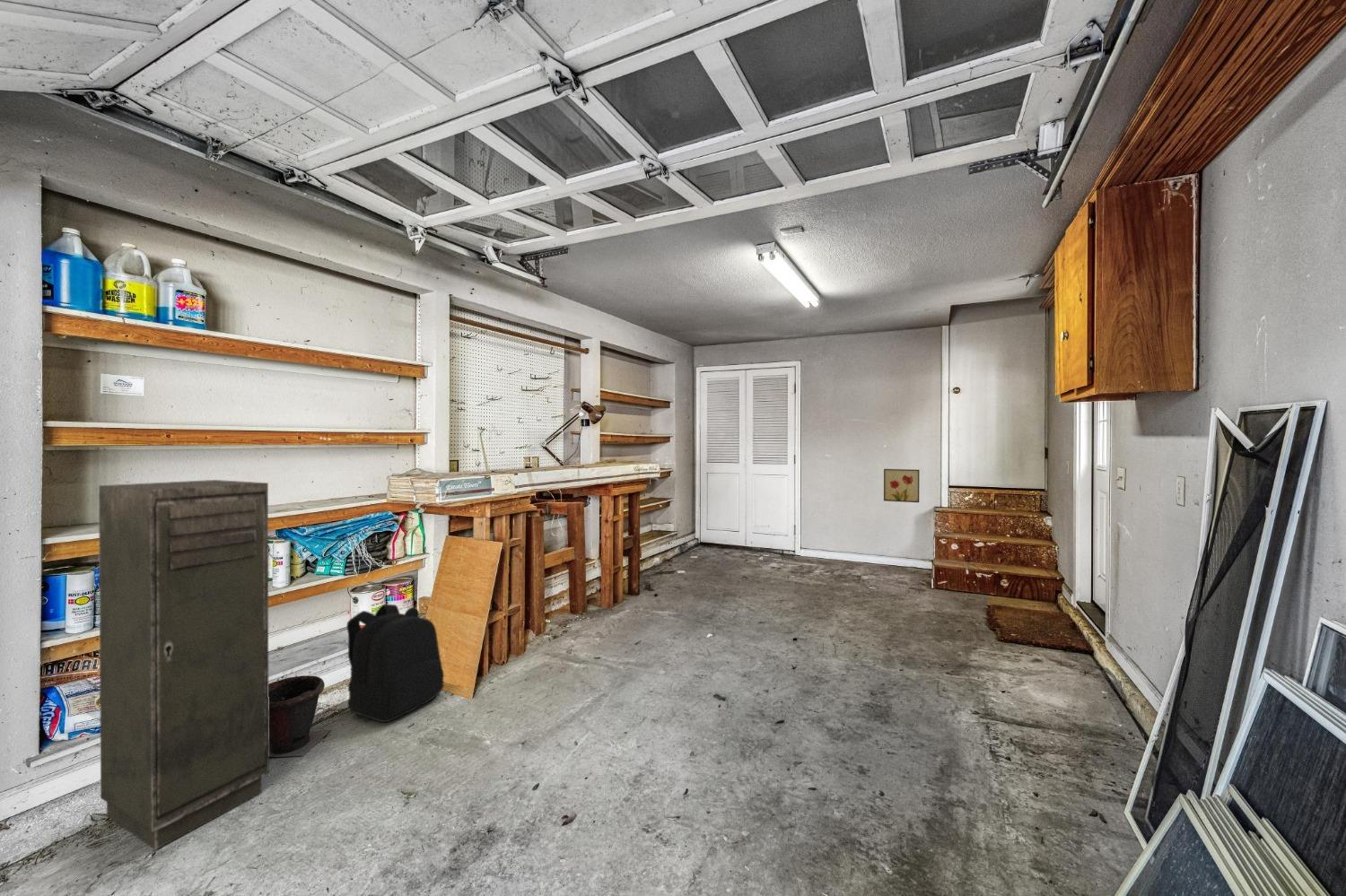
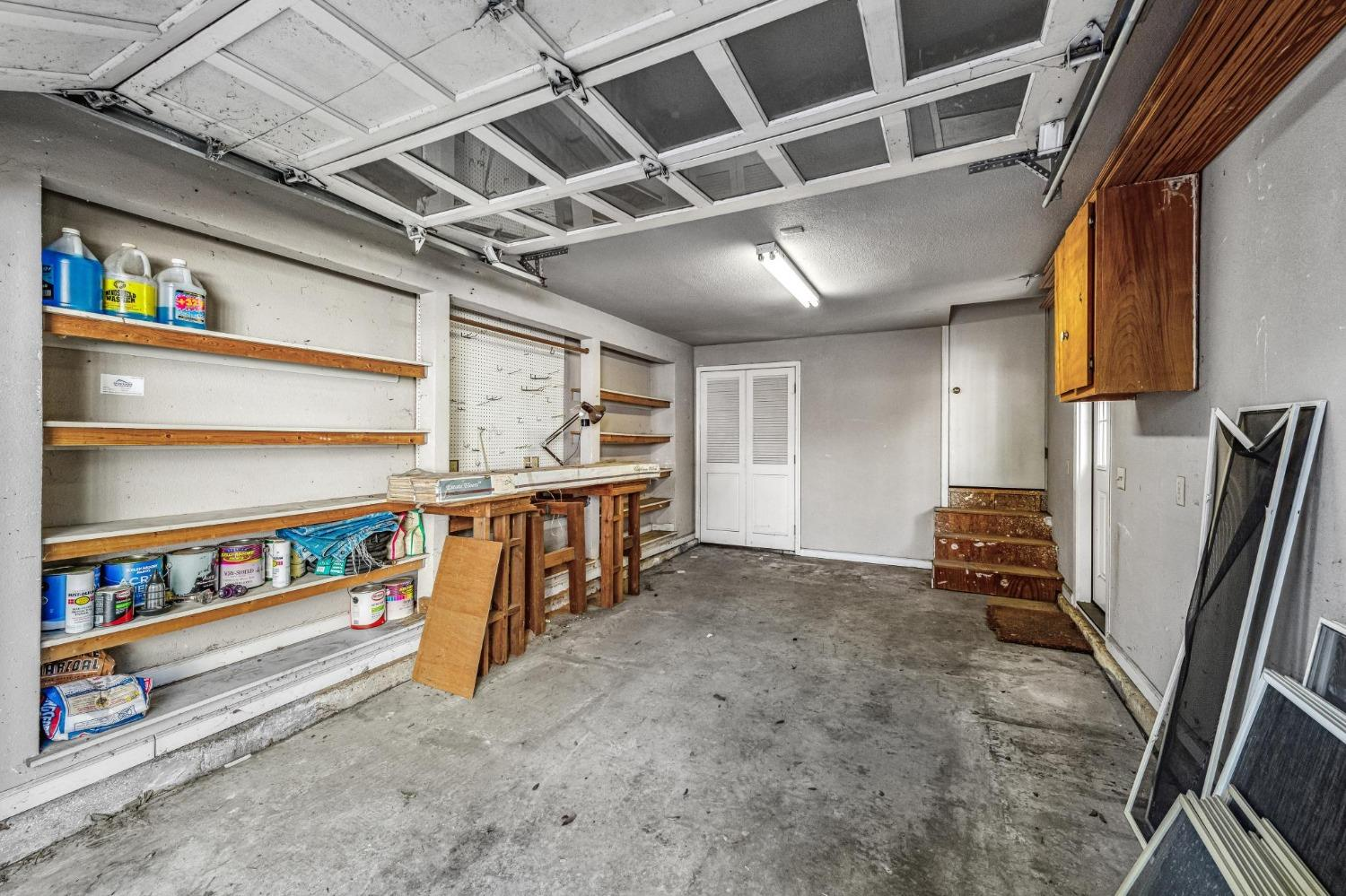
- wall art [883,468,921,503]
- bucket [268,674,332,758]
- storage cabinet [98,479,270,851]
- backpack [345,604,445,723]
